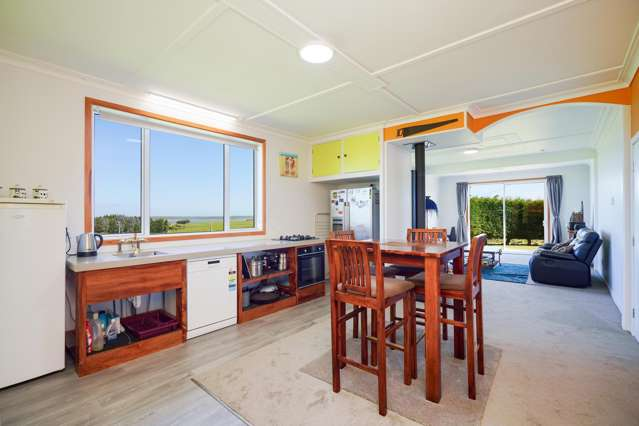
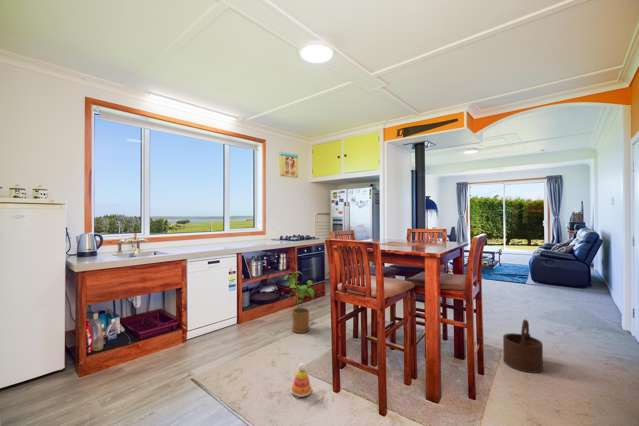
+ house plant [282,270,315,334]
+ stacking toy [290,362,313,398]
+ wooden bucket [502,318,544,374]
